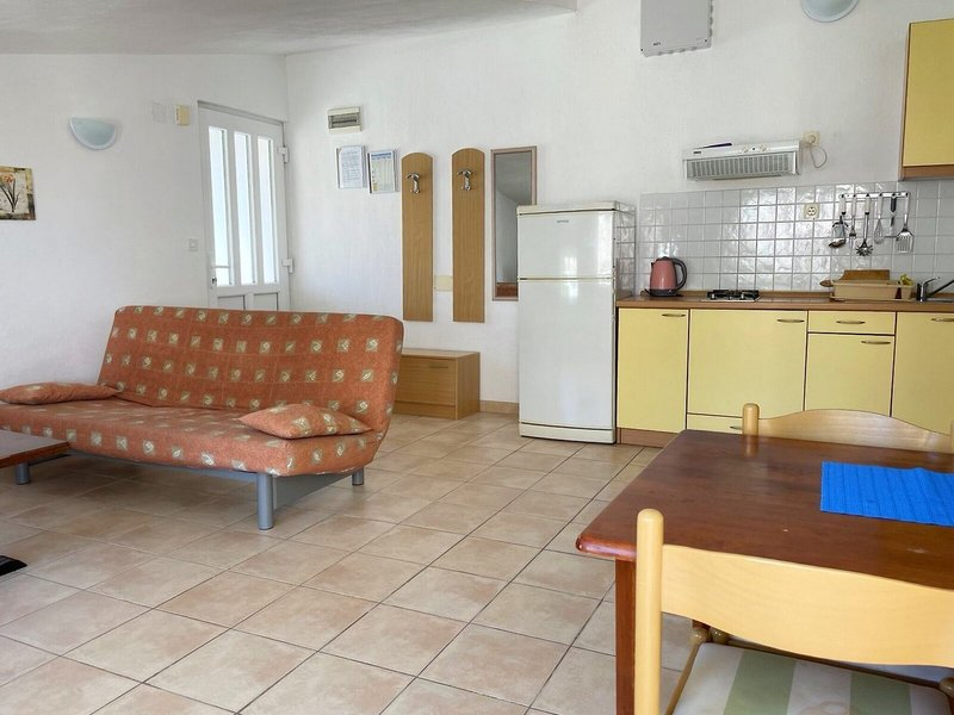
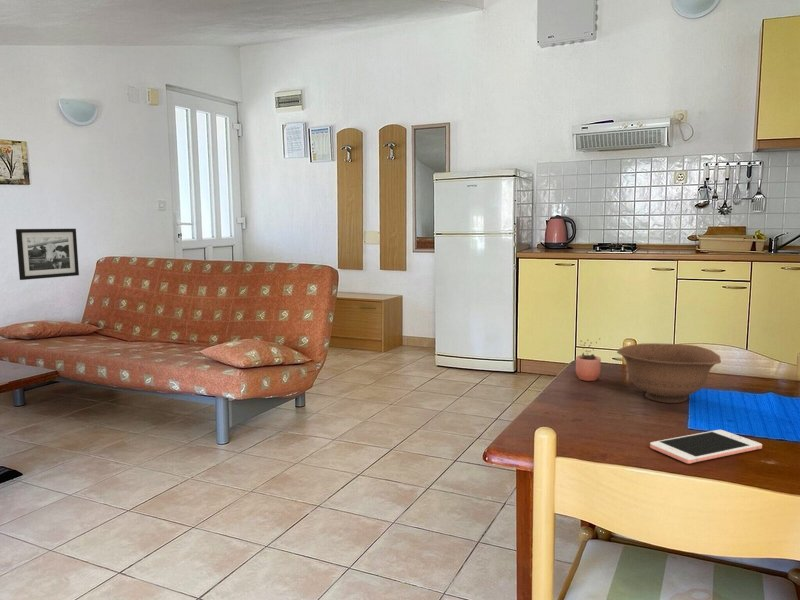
+ cocoa [575,338,602,382]
+ bowl [616,342,722,404]
+ cell phone [649,429,763,465]
+ picture frame [15,228,80,281]
